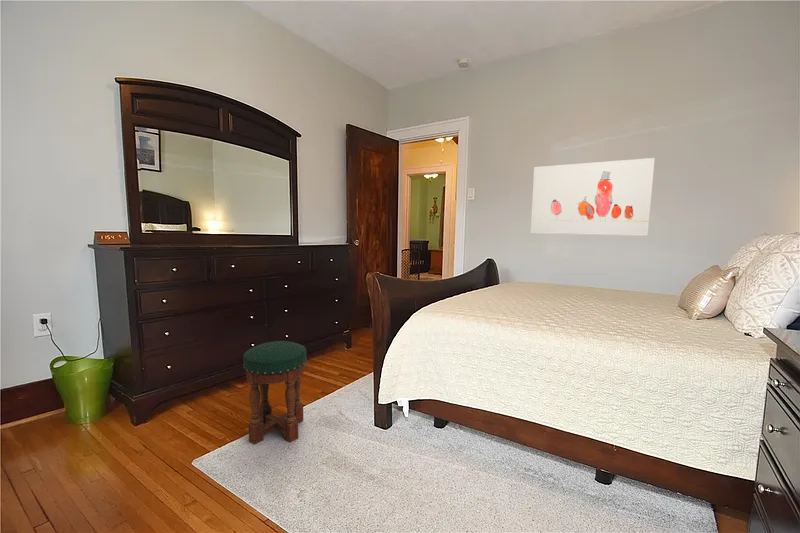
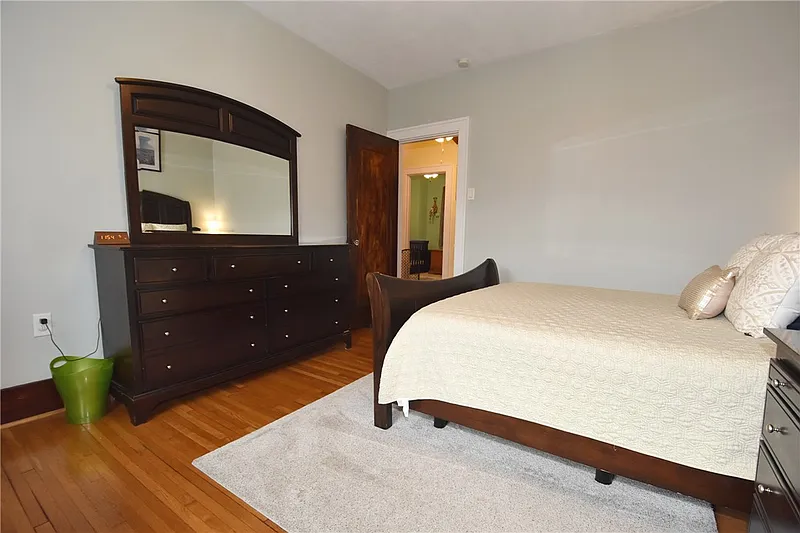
- stool [242,340,308,445]
- wall art [530,157,656,237]
